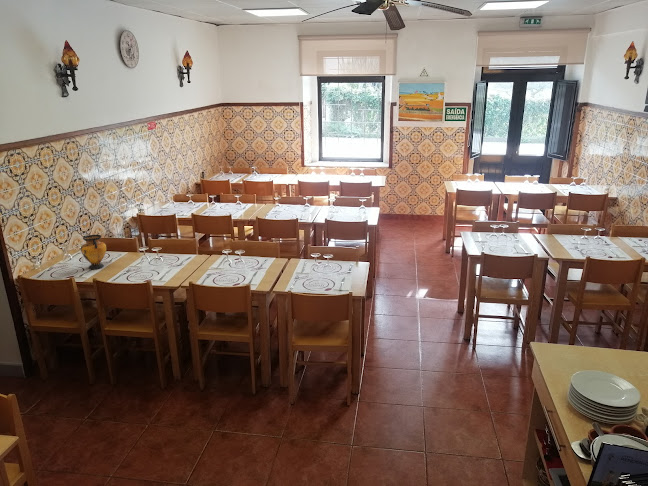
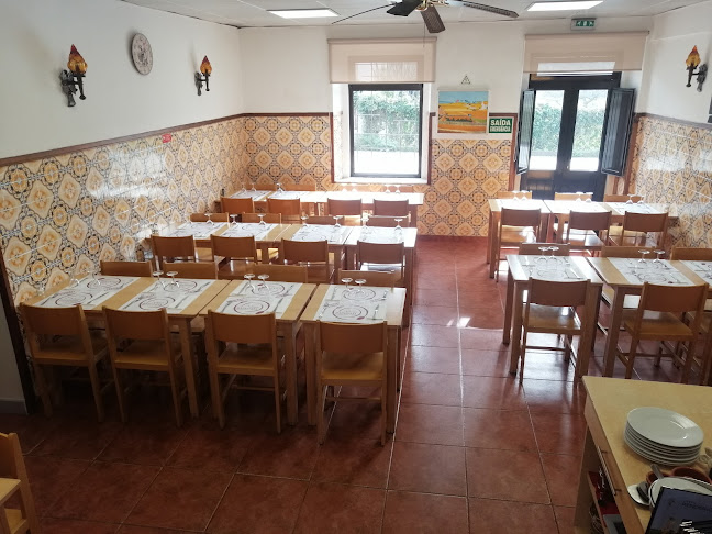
- vase [80,234,107,270]
